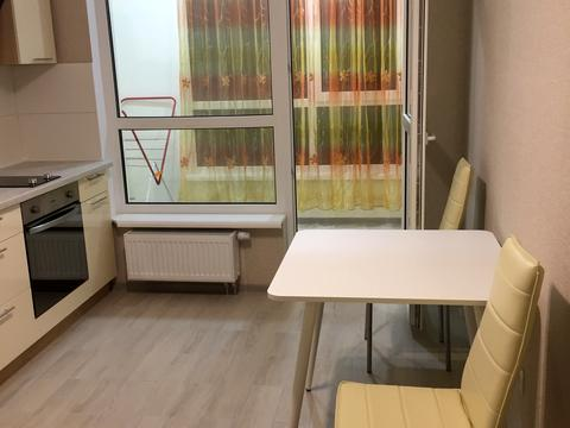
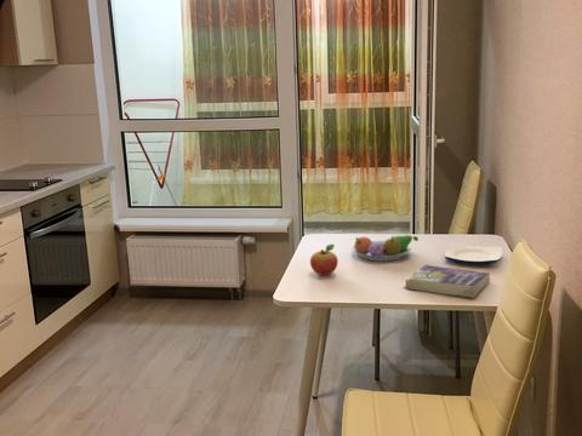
+ plate [444,243,503,265]
+ fruit [309,243,340,276]
+ book [403,264,491,299]
+ fruit bowl [350,234,420,262]
